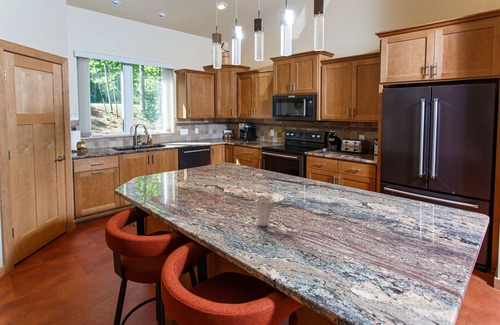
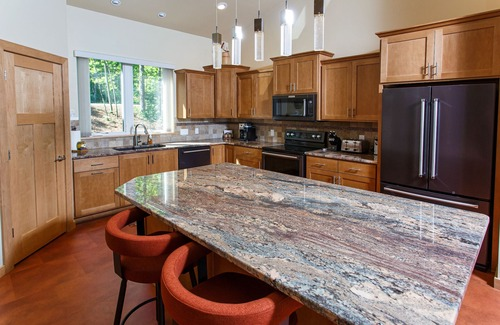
- cup [255,199,274,227]
